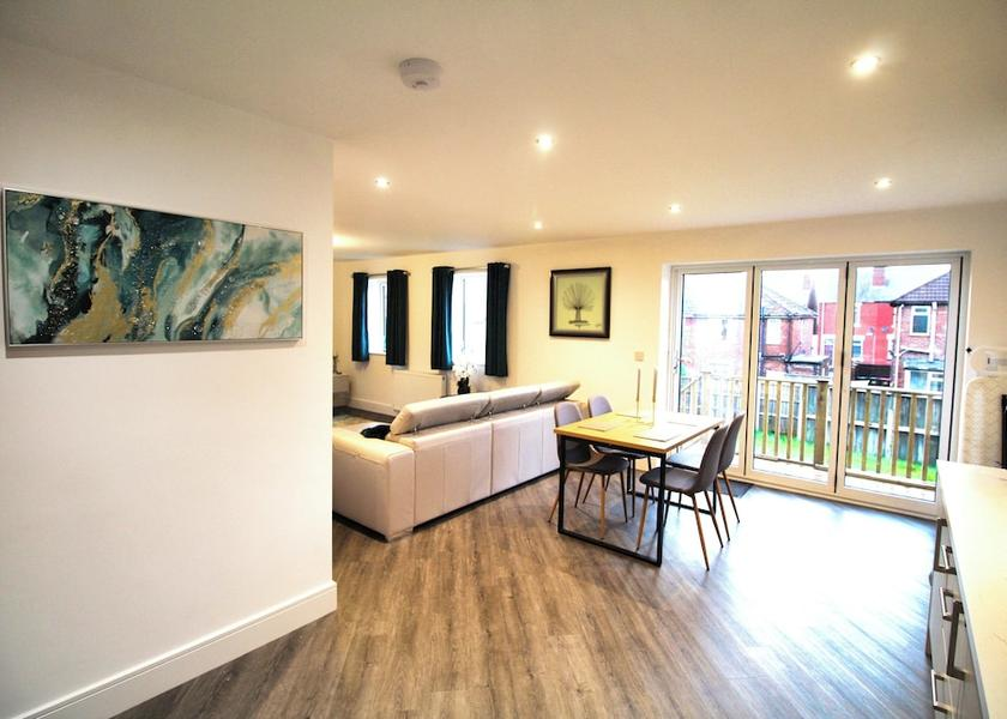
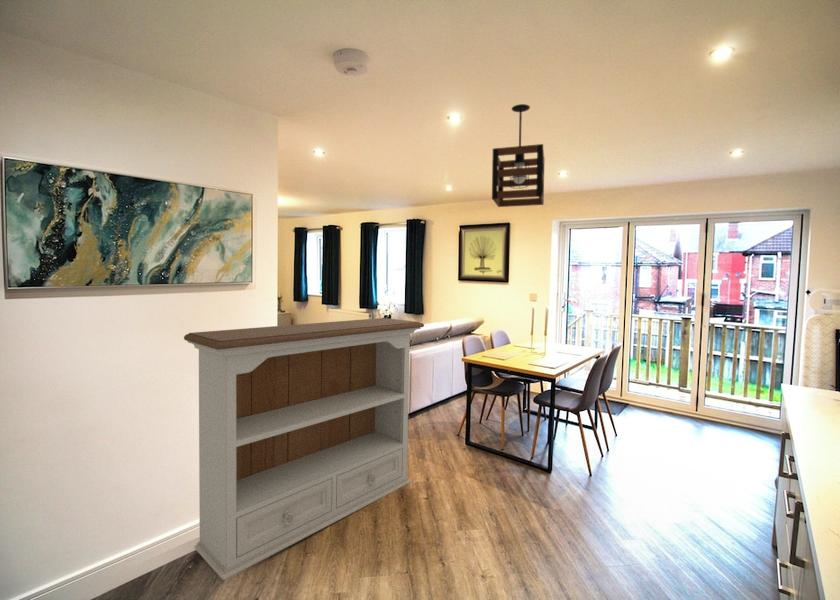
+ pendant light [491,103,546,208]
+ bookshelf [183,317,425,581]
